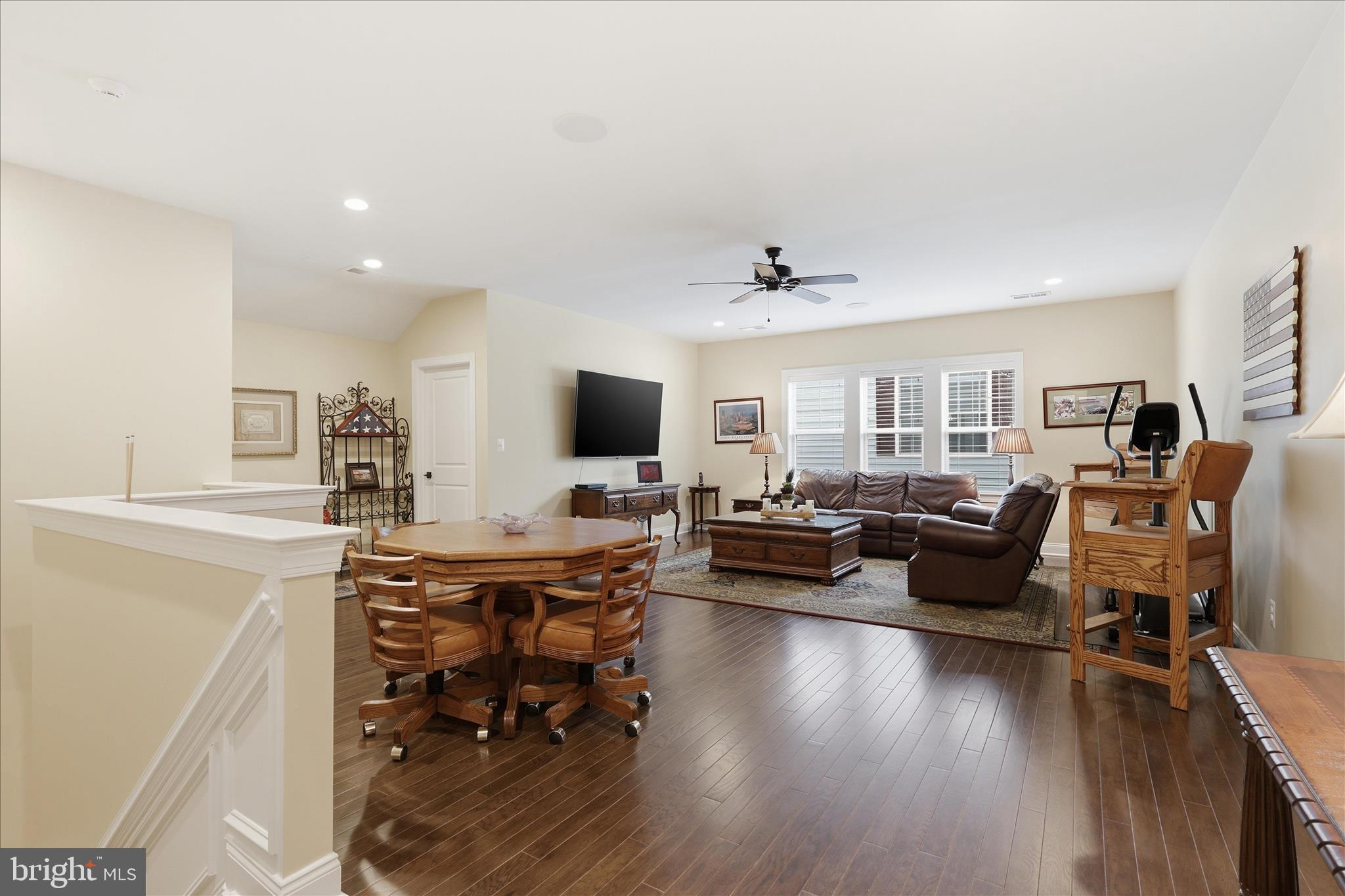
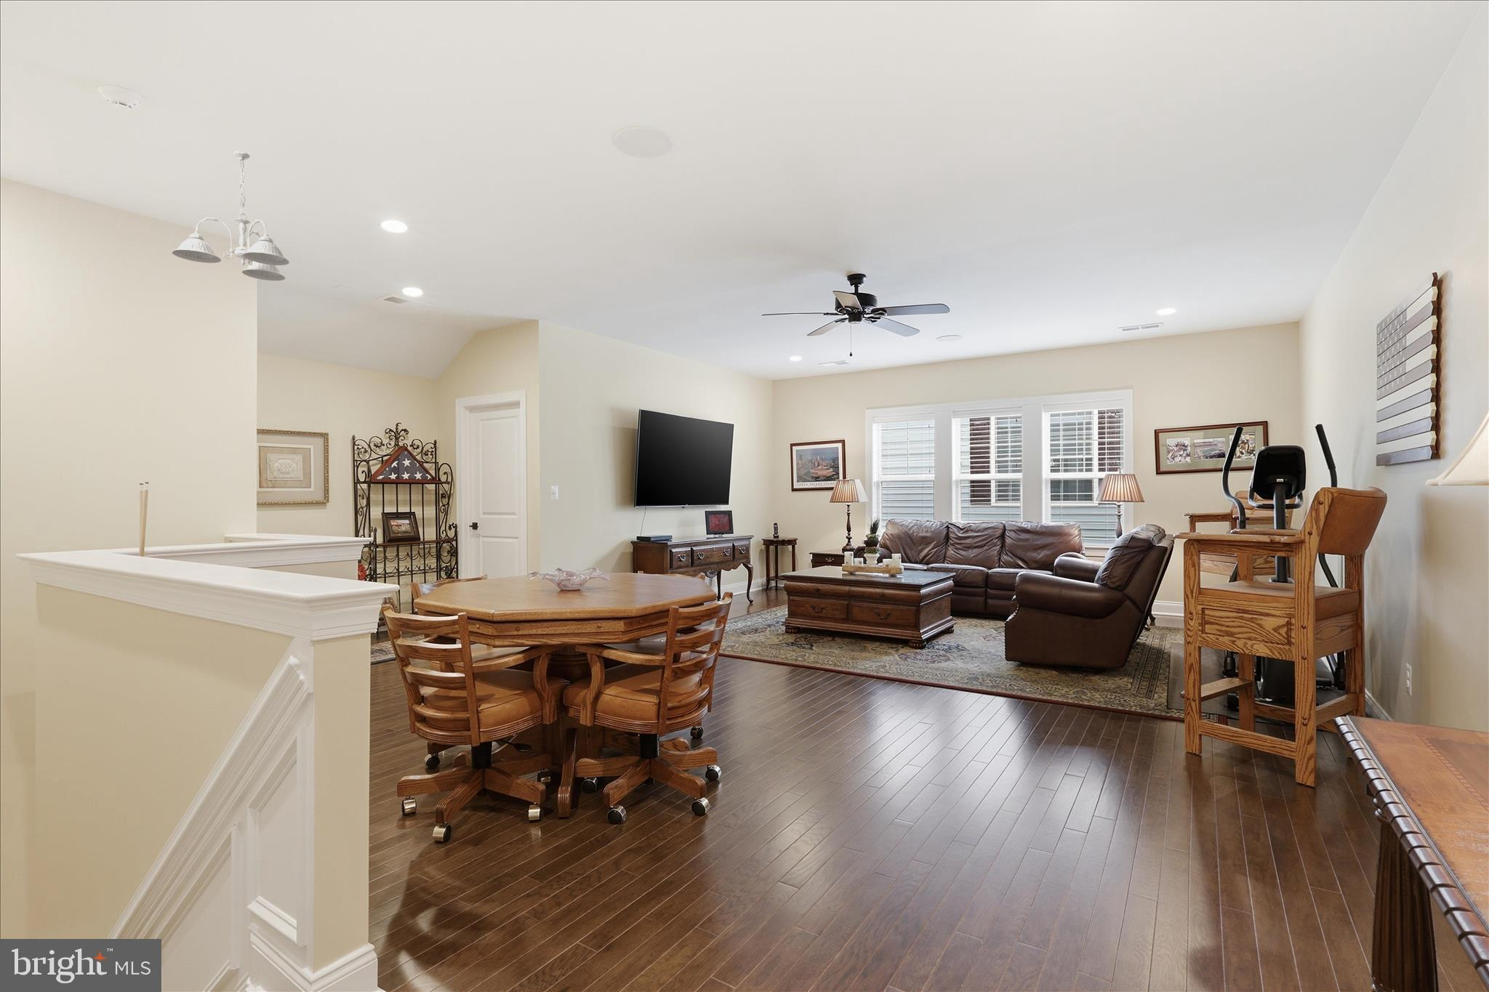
+ chandelier [170,151,290,281]
